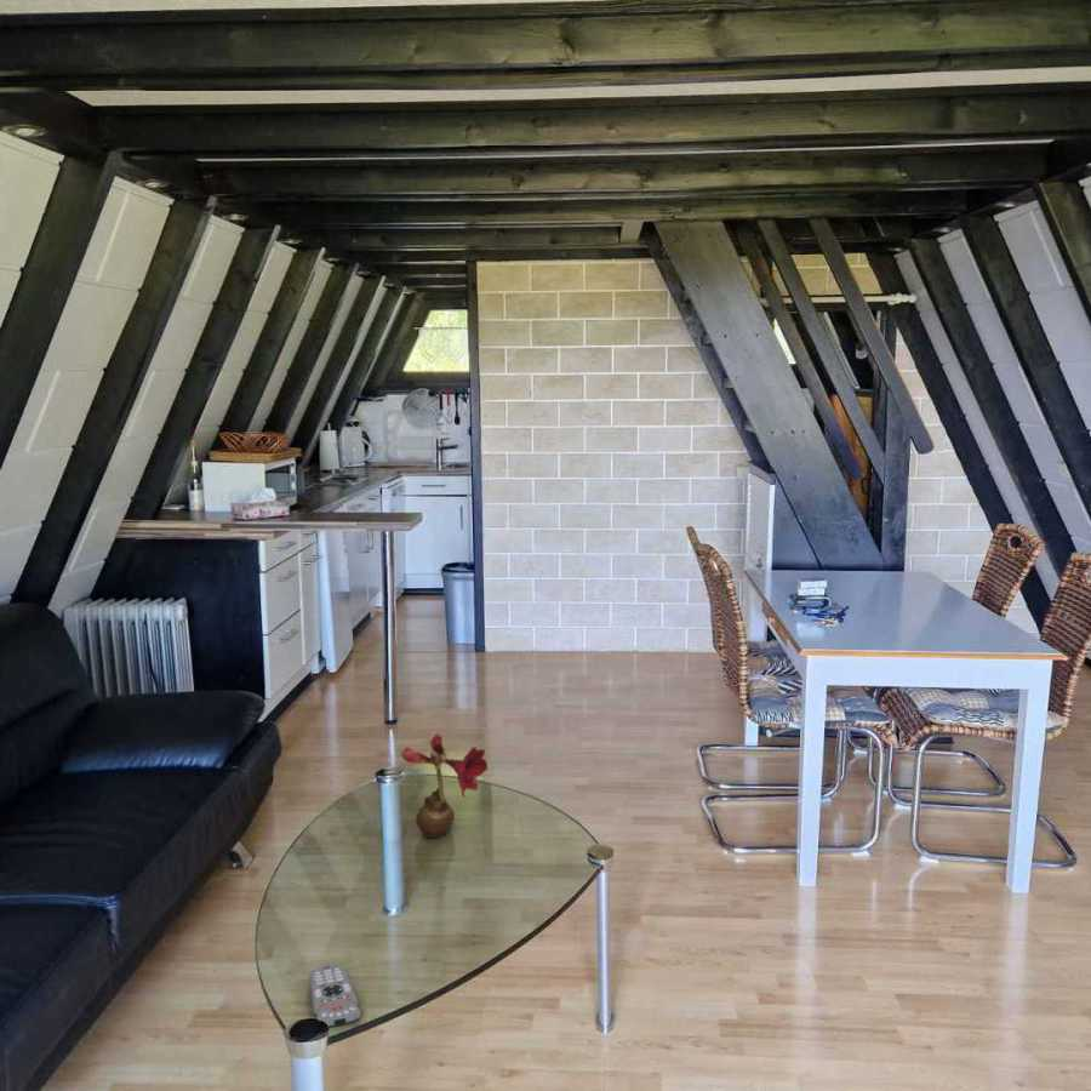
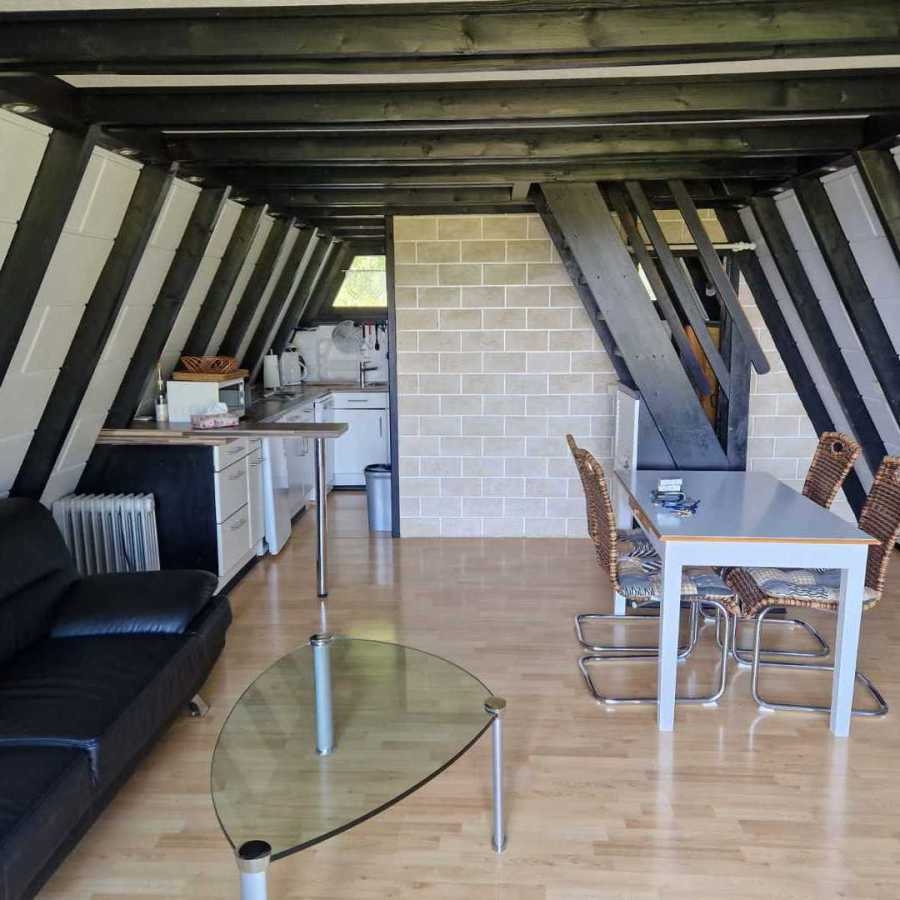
- flower [399,731,490,839]
- remote control [308,964,362,1029]
